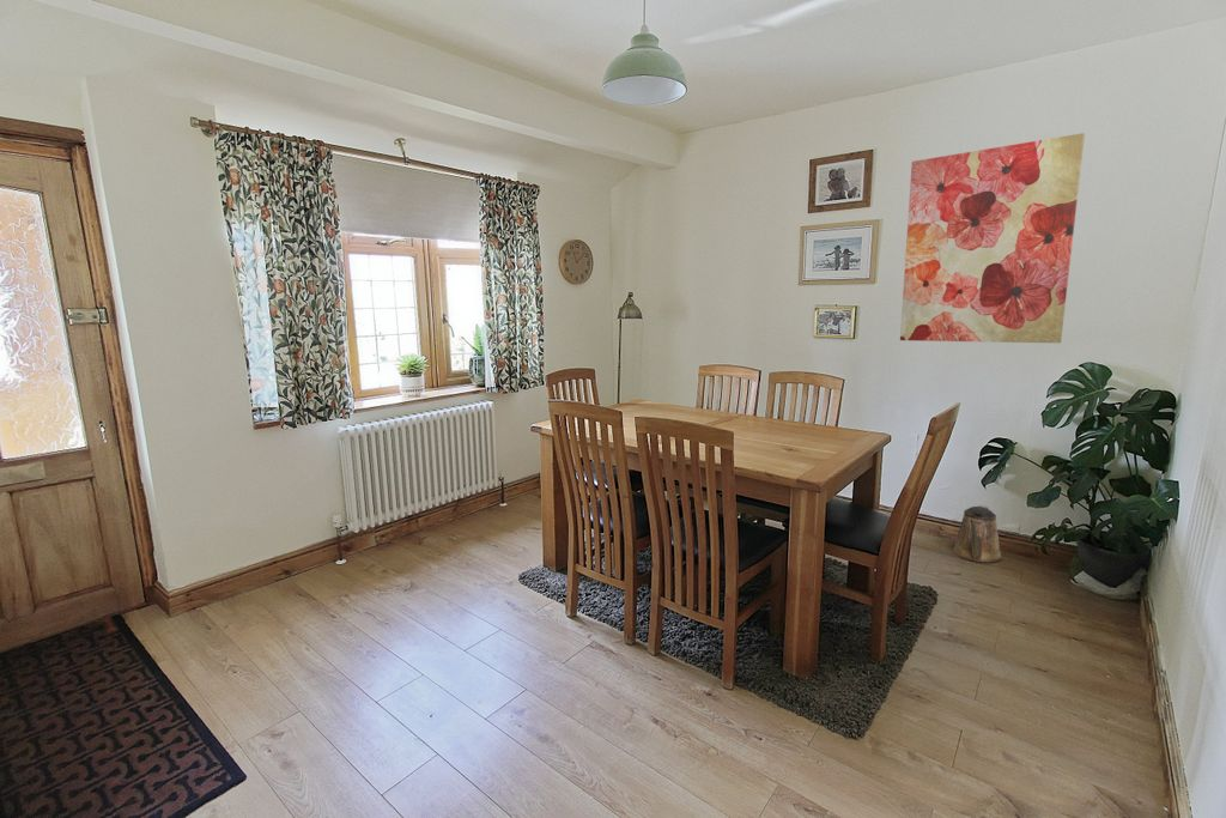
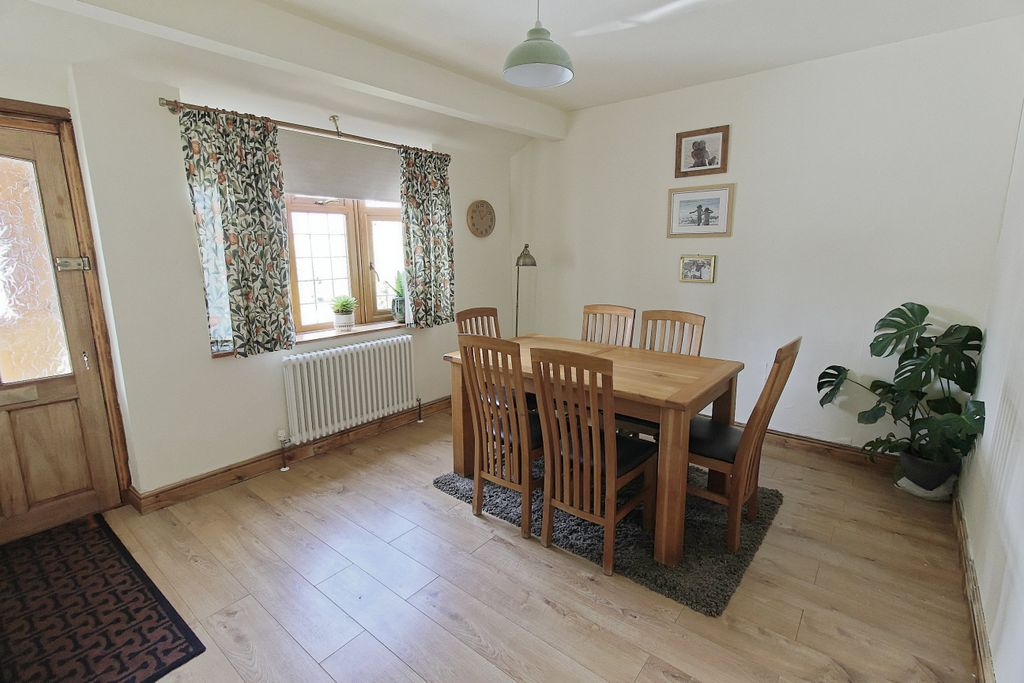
- watering can [952,504,1003,564]
- wall art [899,132,1086,344]
